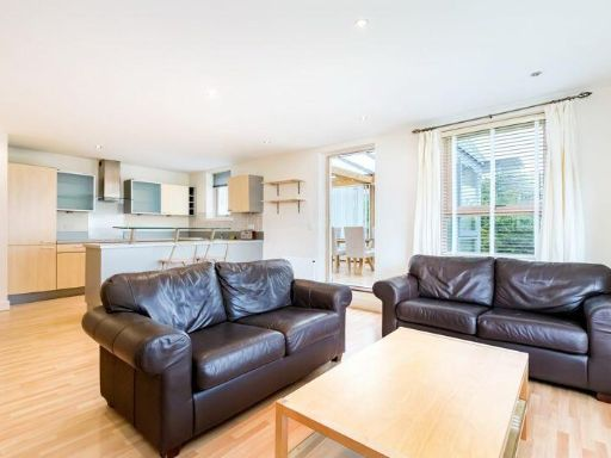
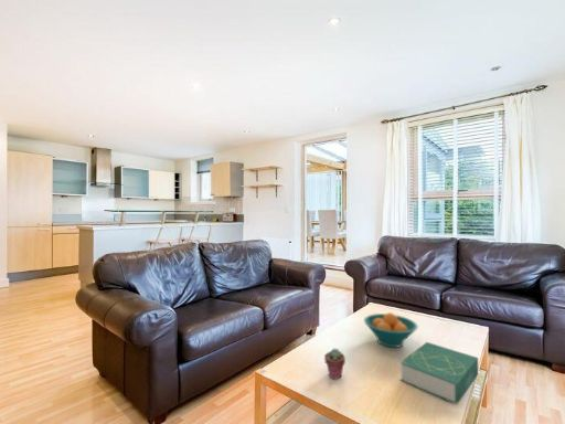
+ book [399,341,479,405]
+ fruit bowl [363,311,419,349]
+ potted succulent [323,348,347,380]
